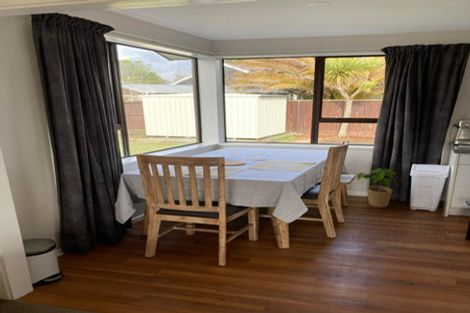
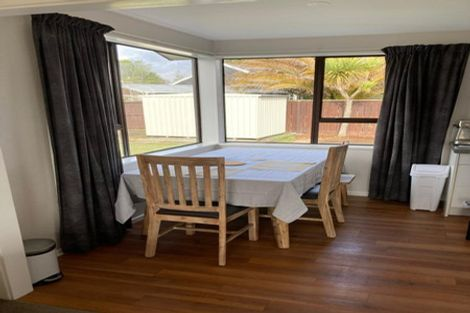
- potted plant [356,167,397,208]
